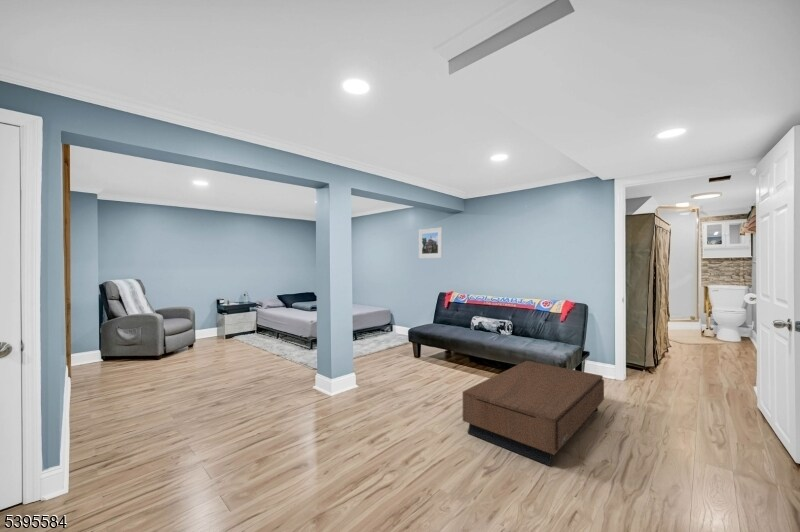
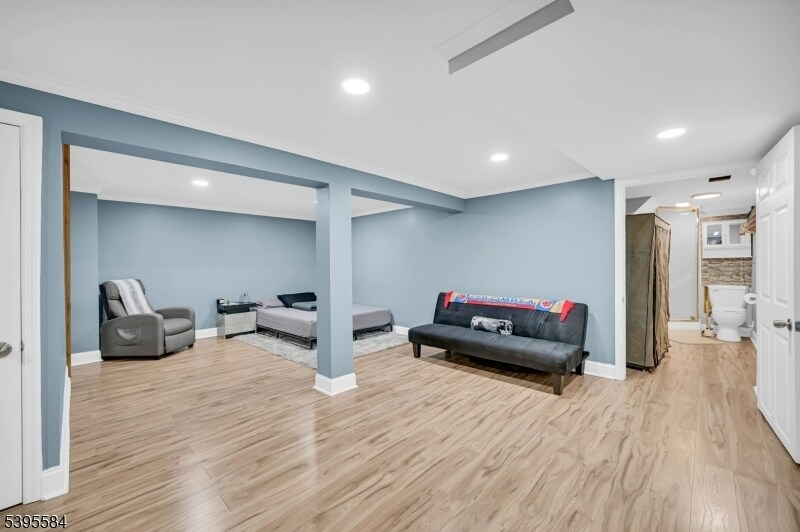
- coffee table [462,360,605,467]
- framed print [418,226,443,259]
